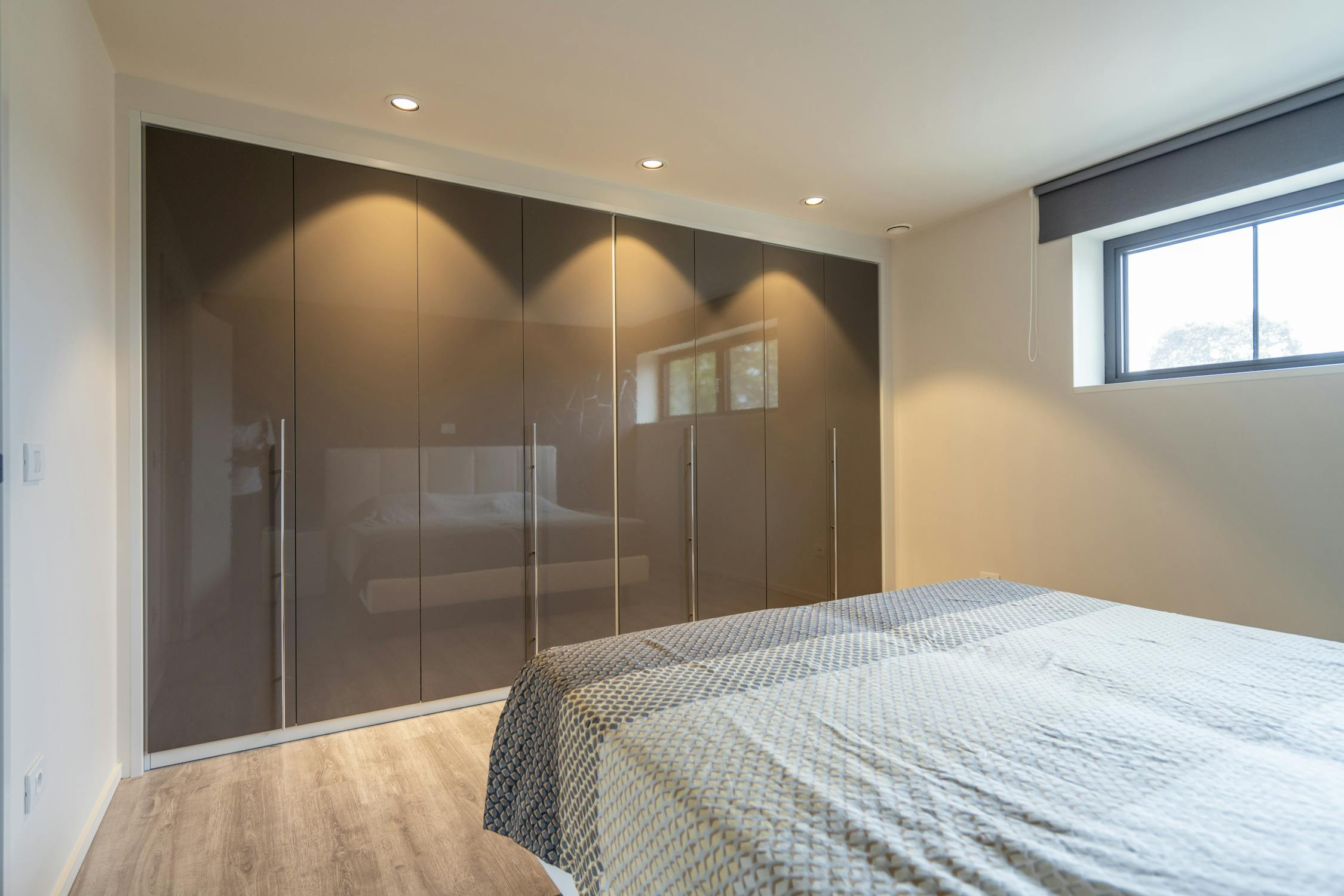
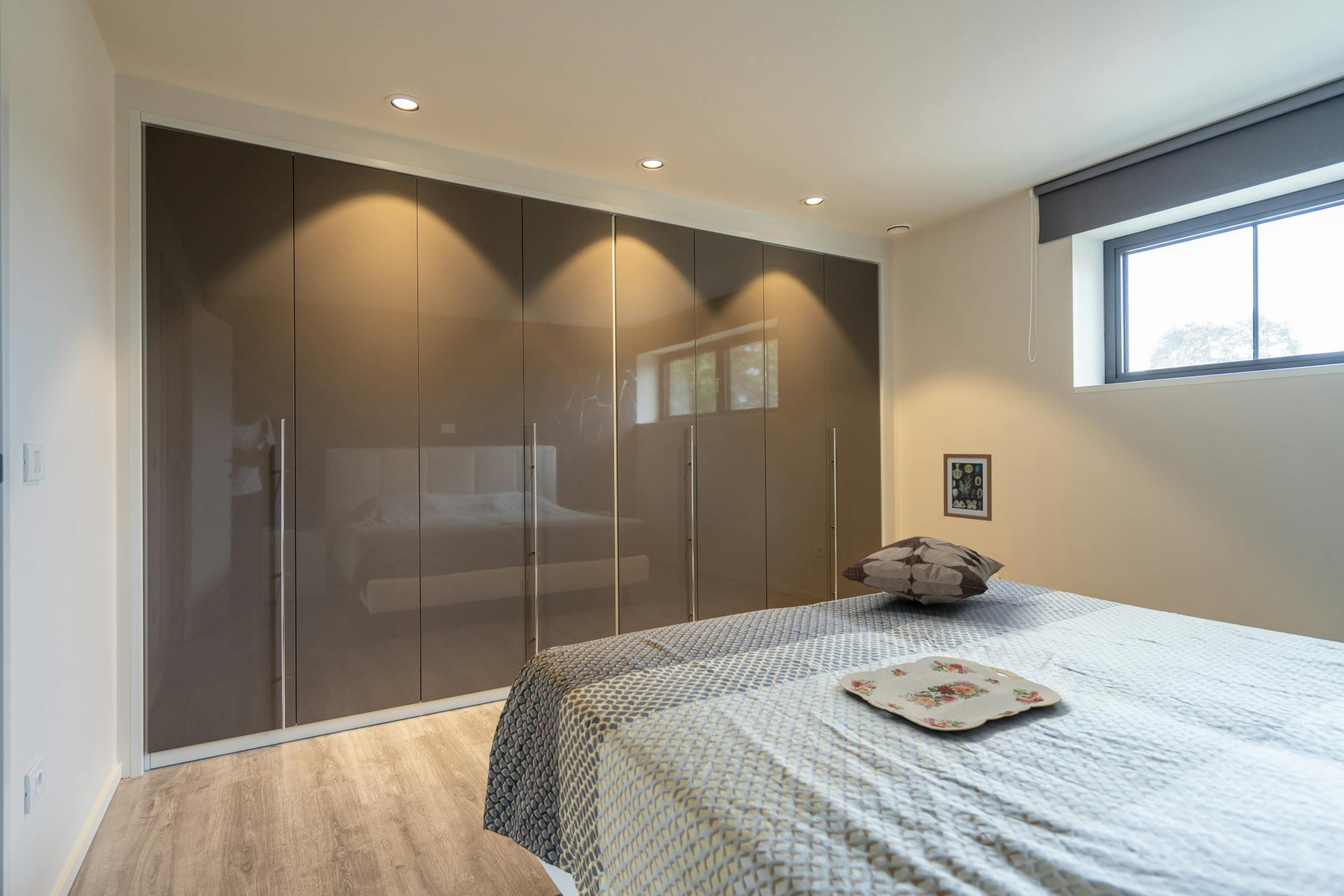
+ decorative pillow [839,536,1007,606]
+ wall art [943,453,992,521]
+ serving tray [839,656,1062,731]
